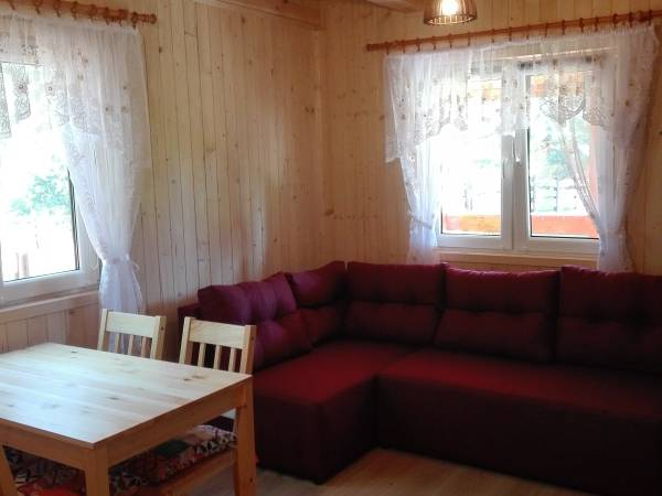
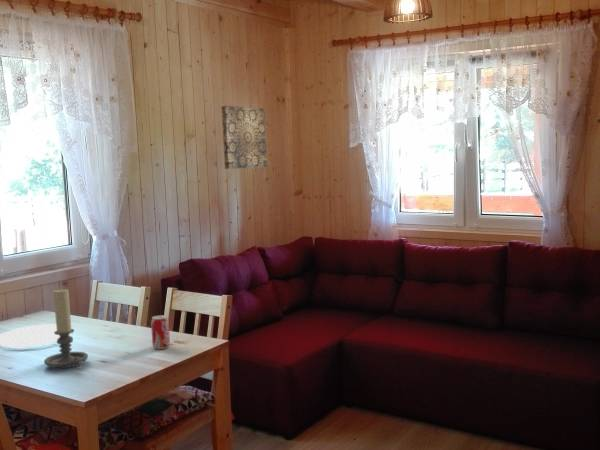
+ candle holder [43,287,89,370]
+ plate [0,323,72,348]
+ wall art [220,105,268,170]
+ beverage can [150,314,171,350]
